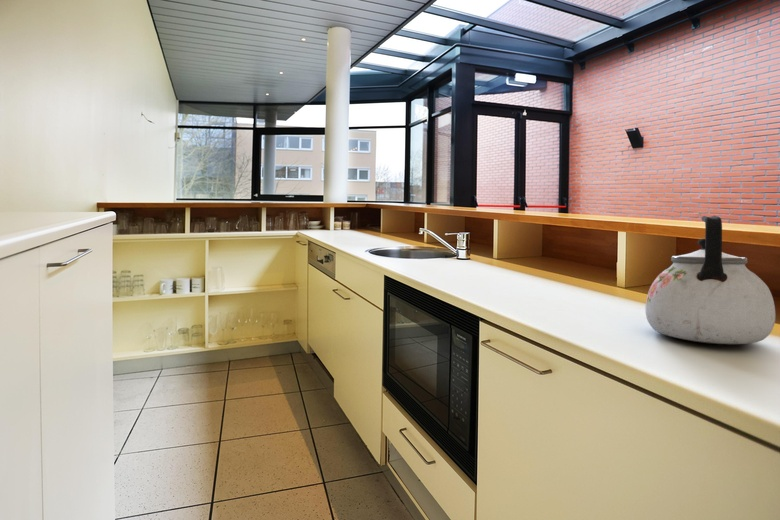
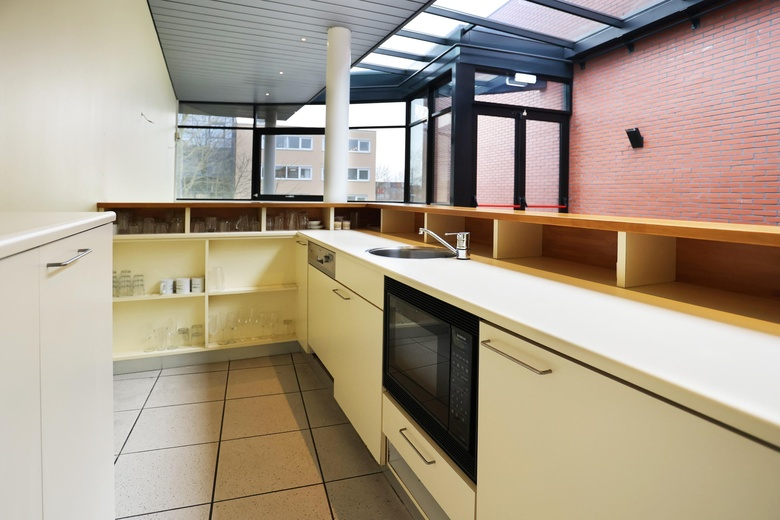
- kettle [644,215,776,345]
